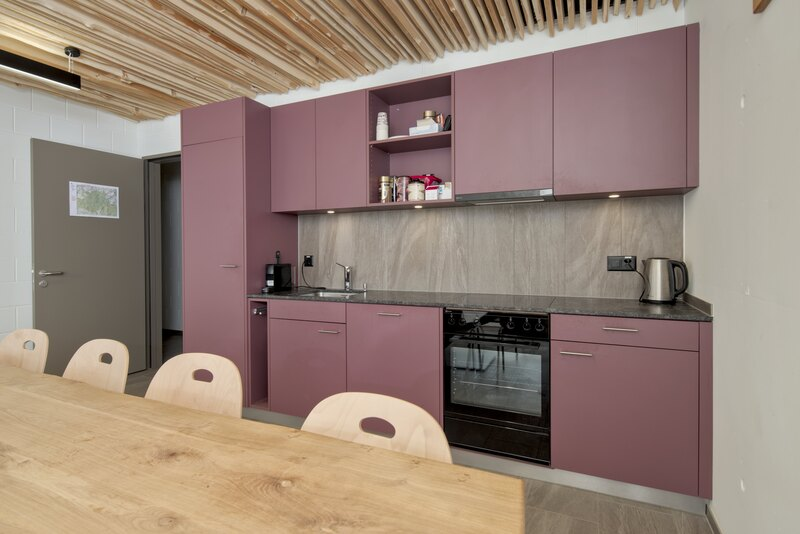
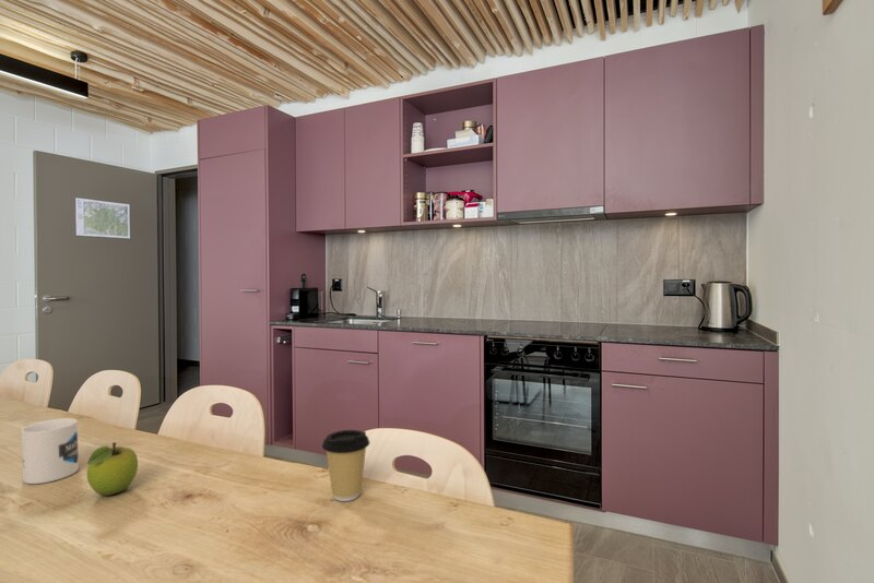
+ coffee cup [321,429,370,502]
+ fruit [86,441,139,497]
+ mug [20,417,80,485]
